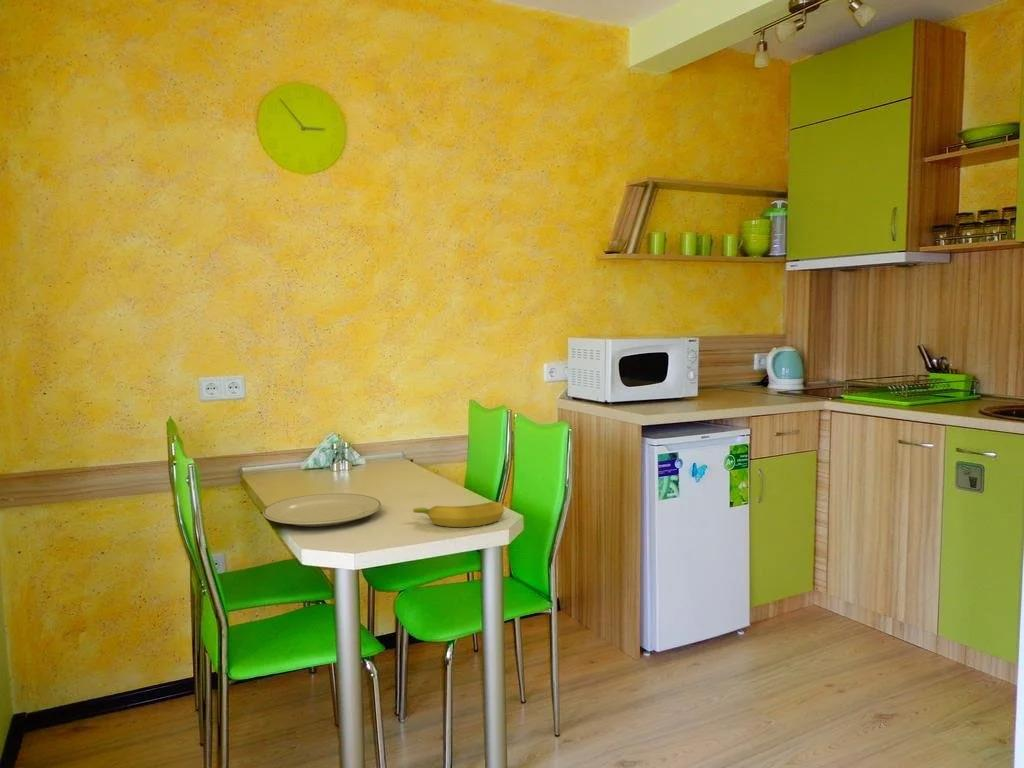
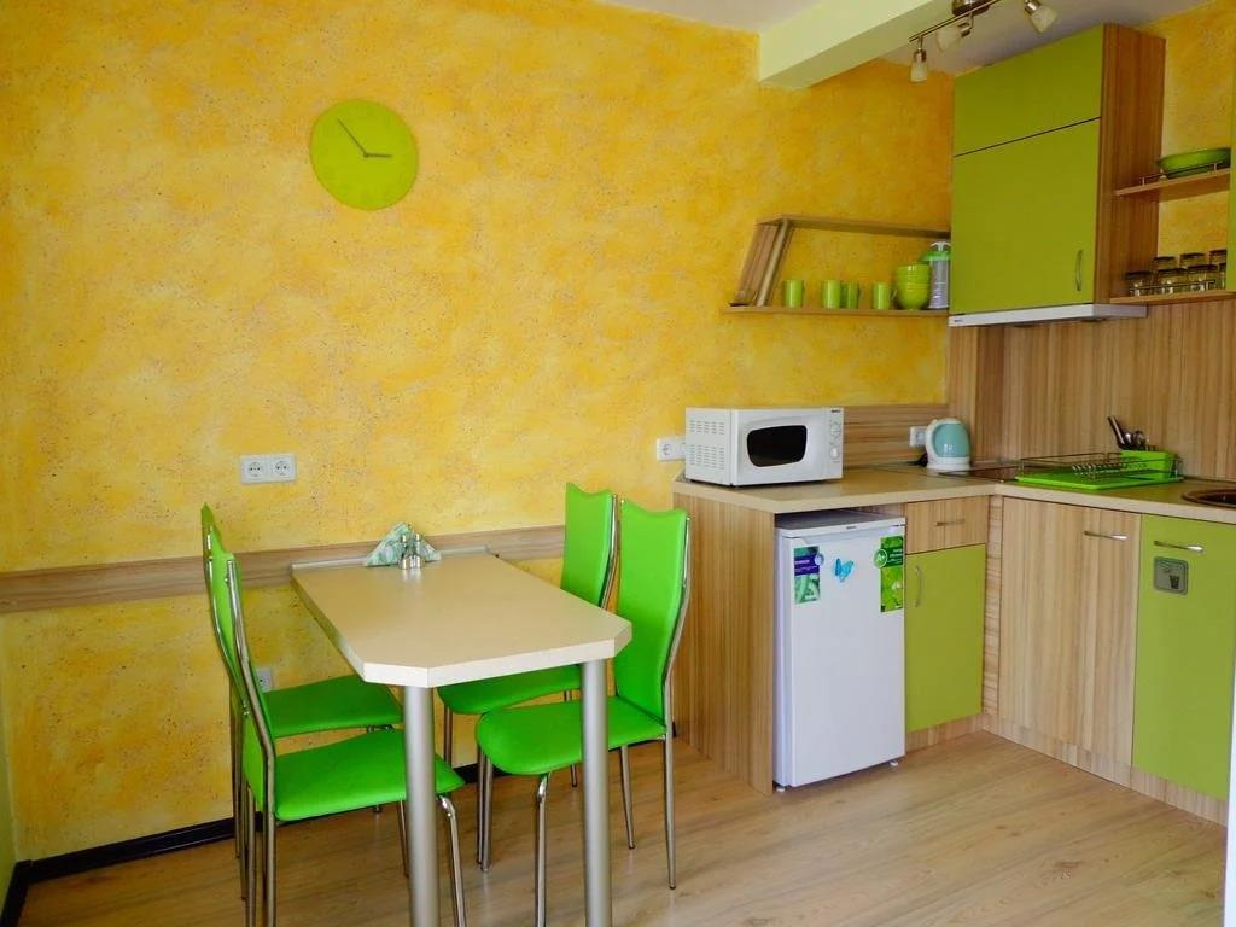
- chinaware [262,493,382,528]
- banana [412,501,505,528]
